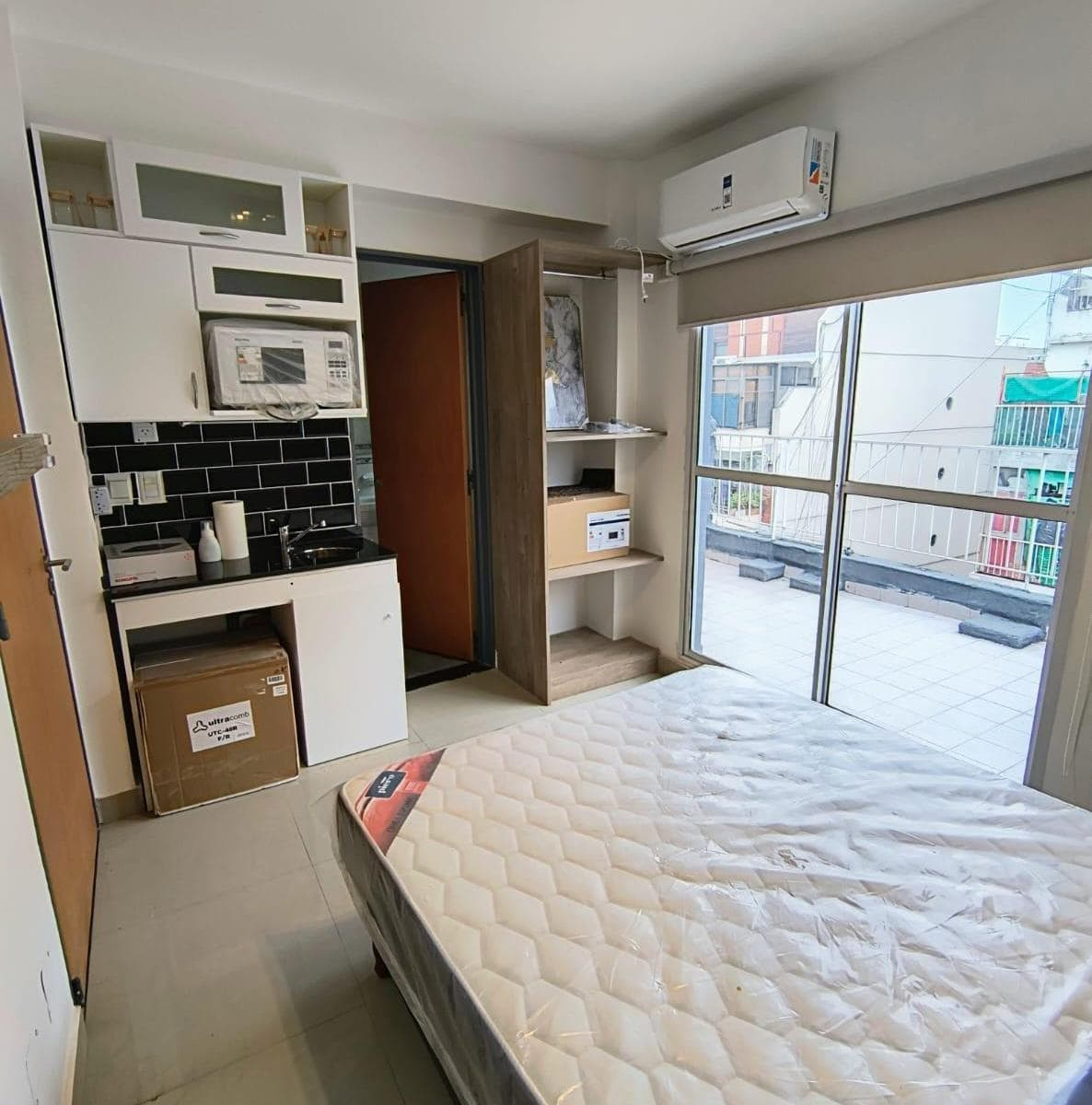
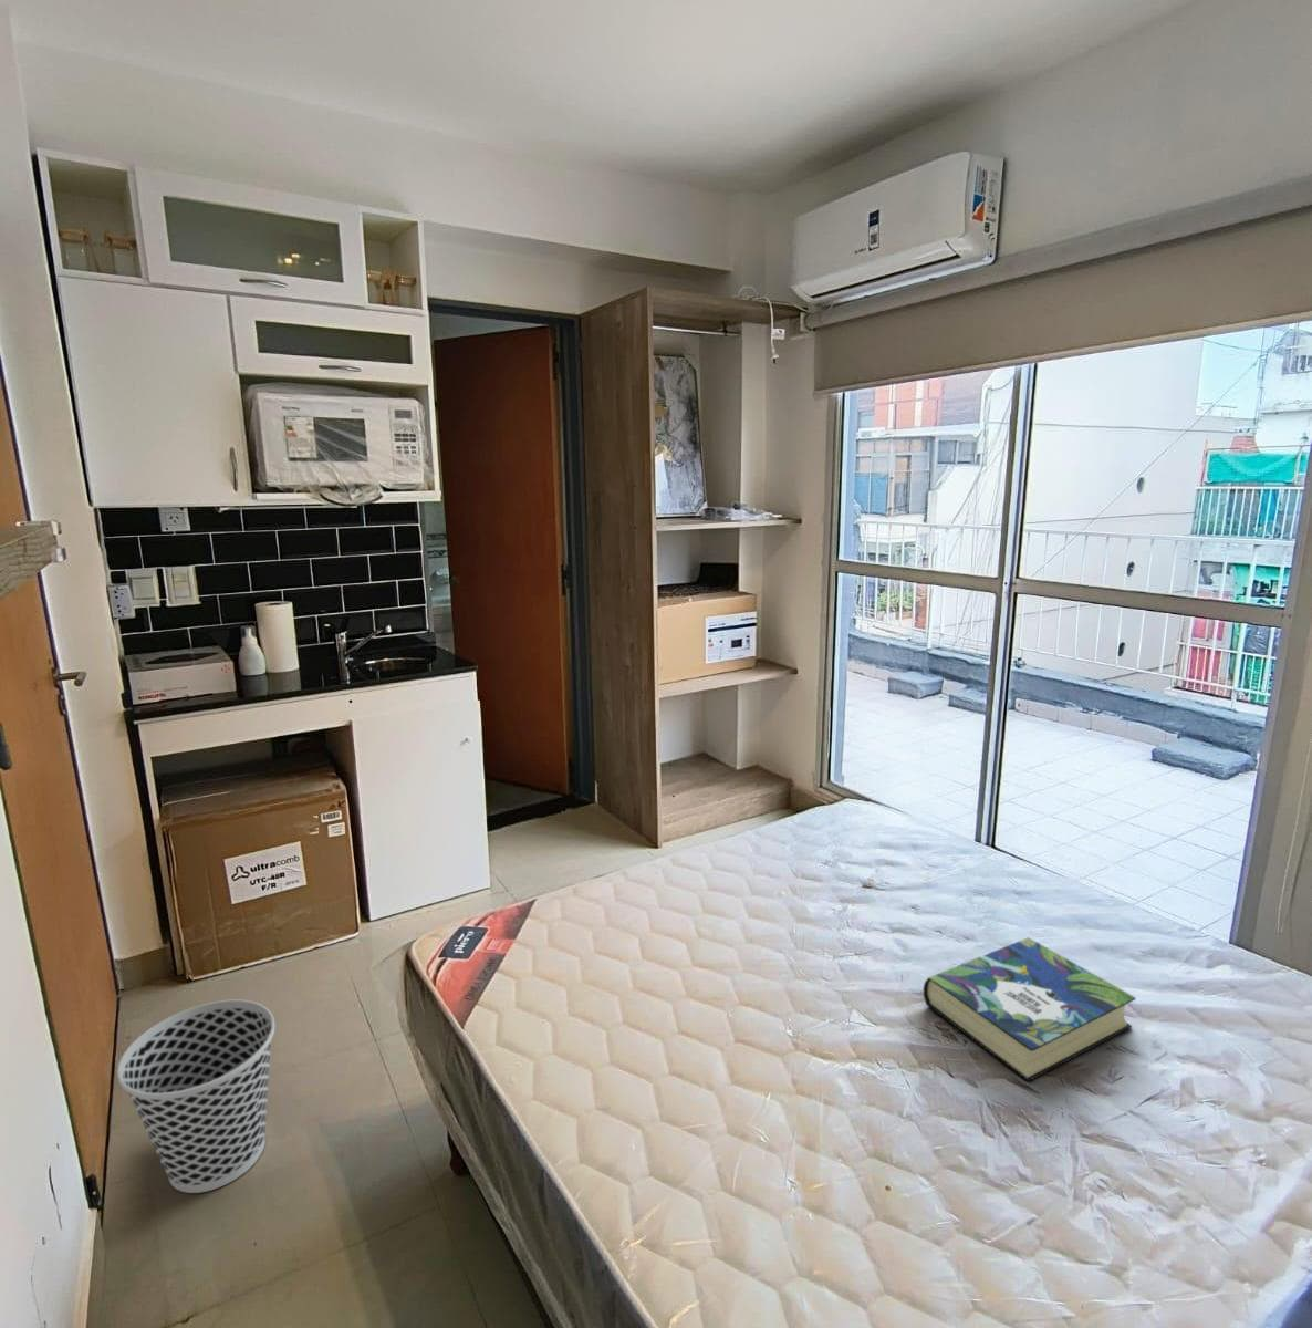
+ wastebasket [117,1000,275,1195]
+ book [923,936,1138,1083]
